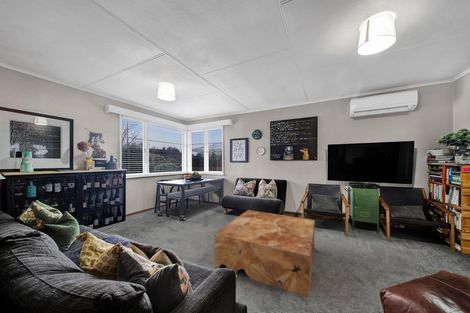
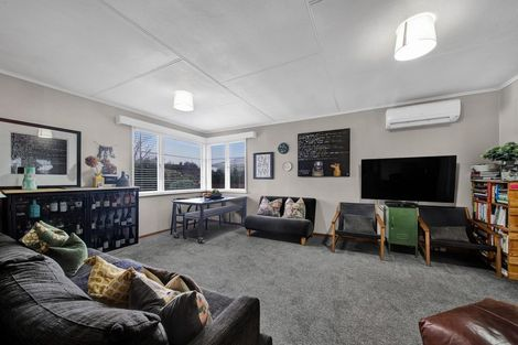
- coffee table [214,209,316,298]
